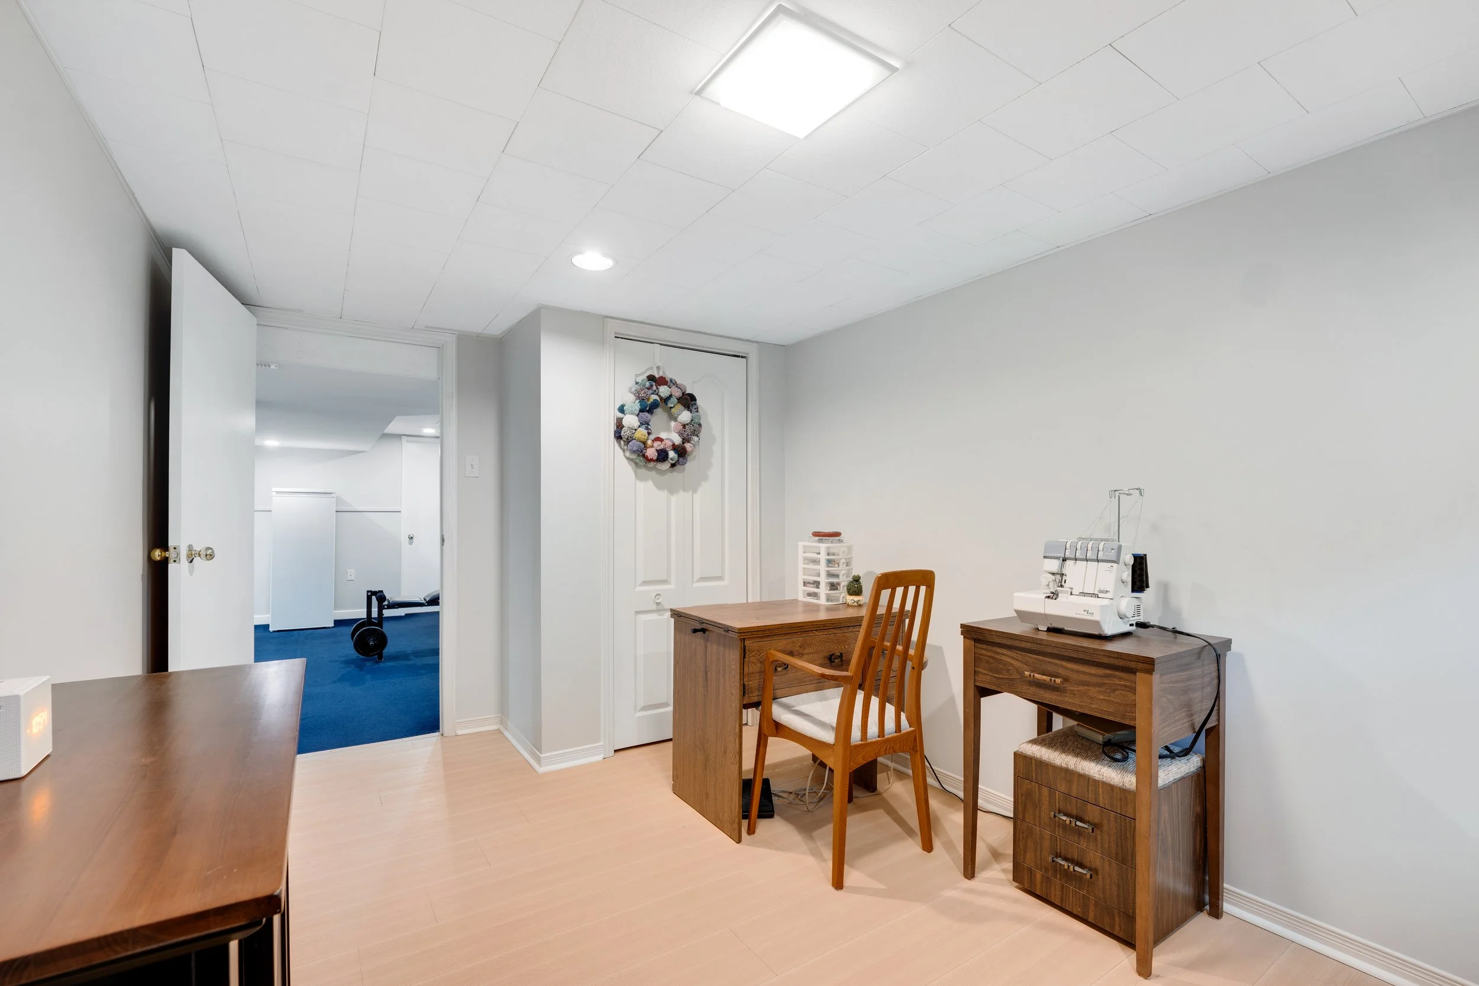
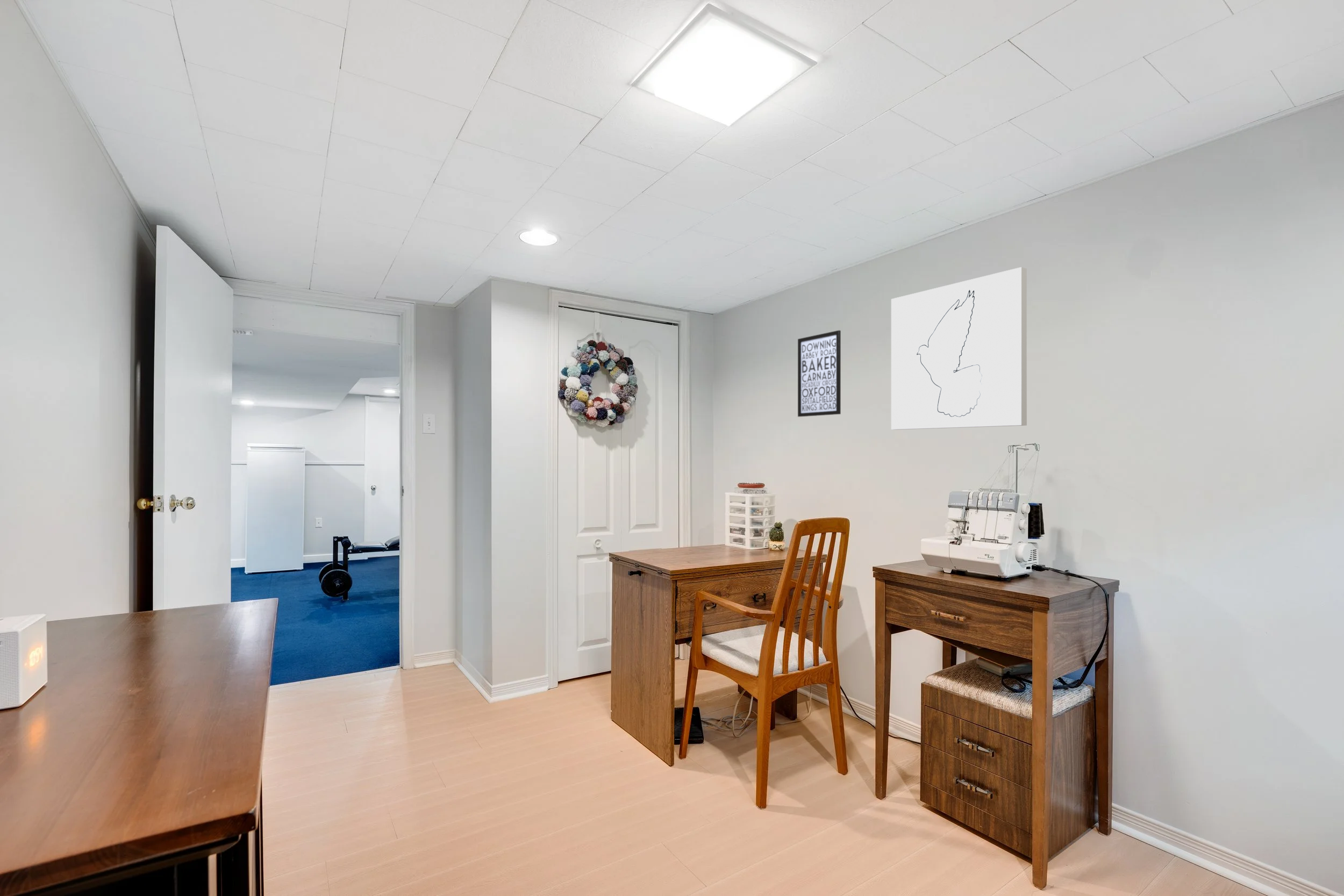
+ wall art [797,329,841,417]
+ wall art [891,267,1027,430]
